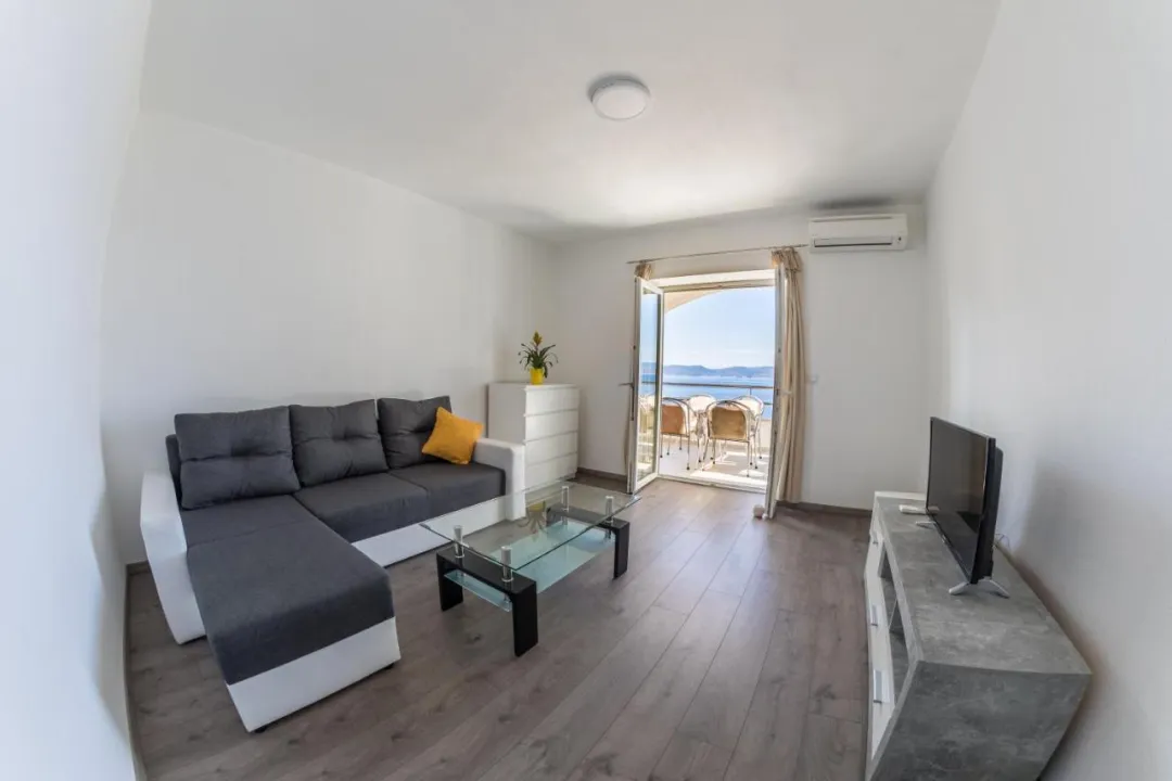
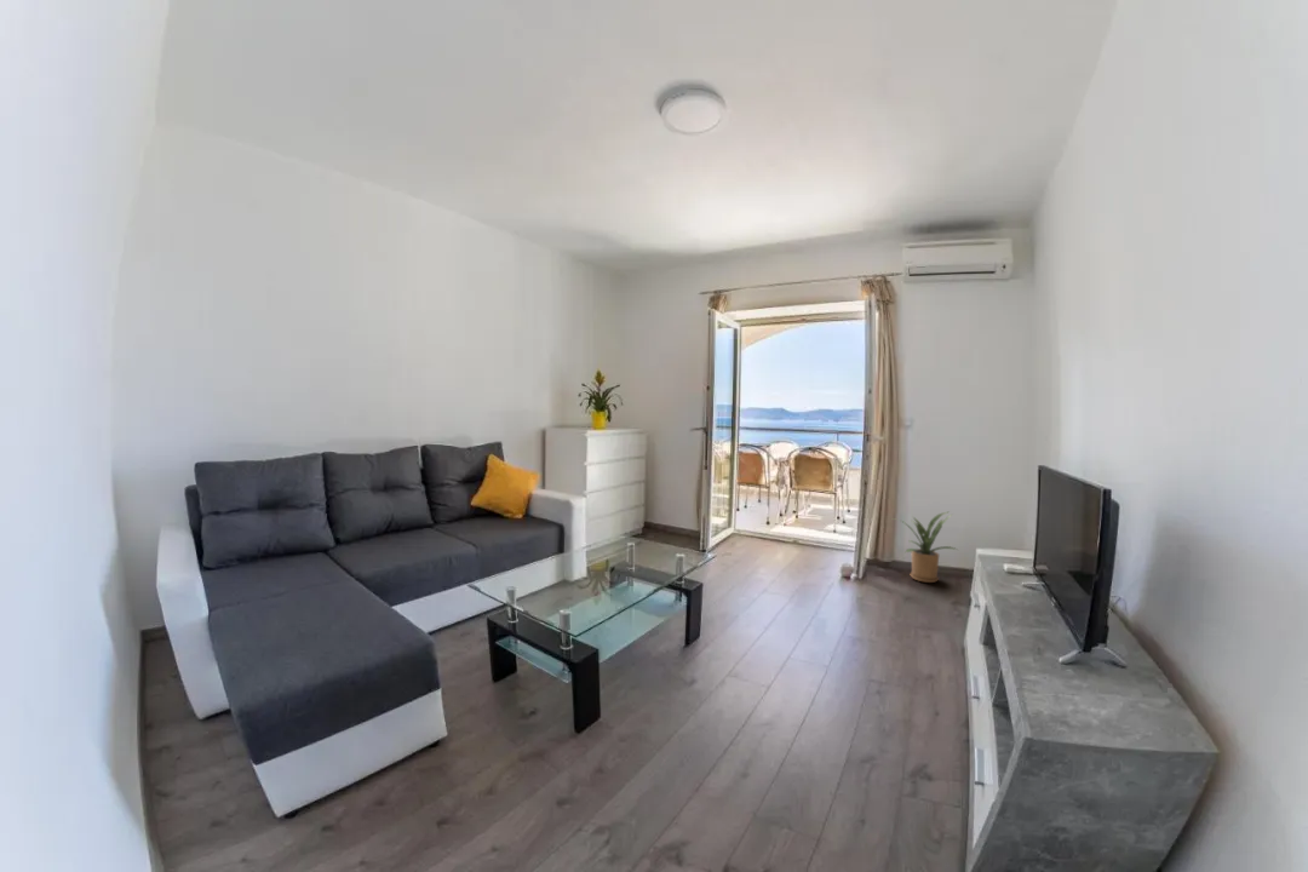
+ house plant [893,510,958,584]
